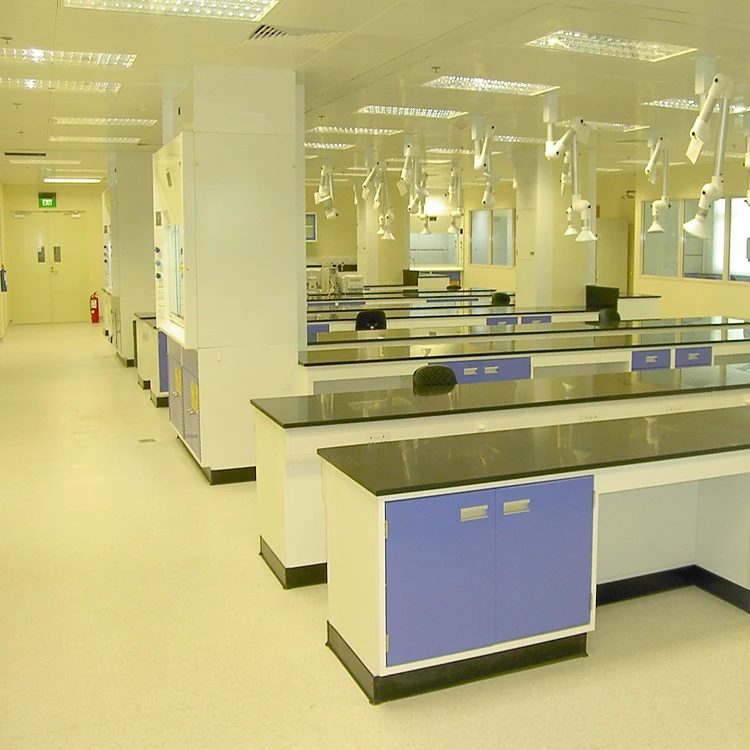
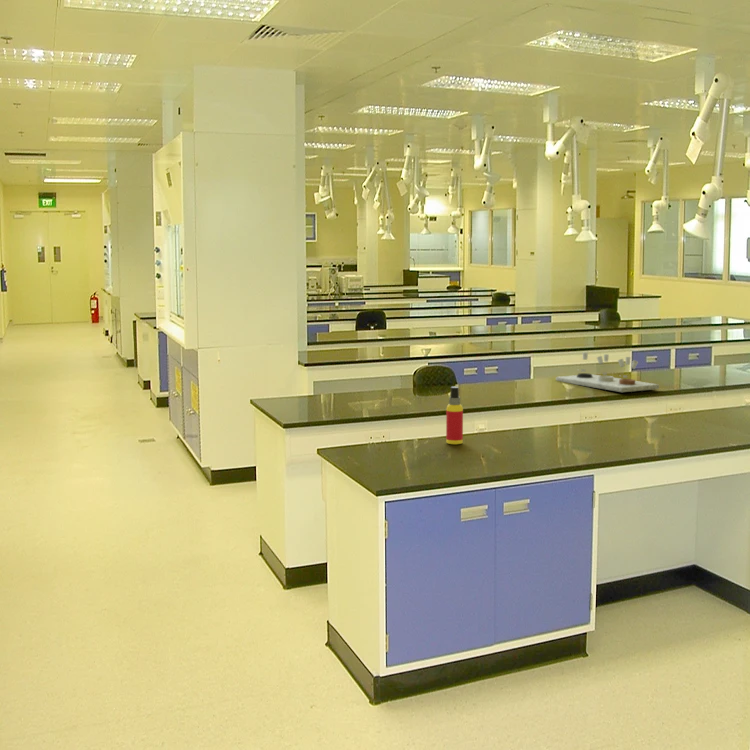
+ laboratory equipment [555,352,660,393]
+ spray bottle [445,386,464,445]
